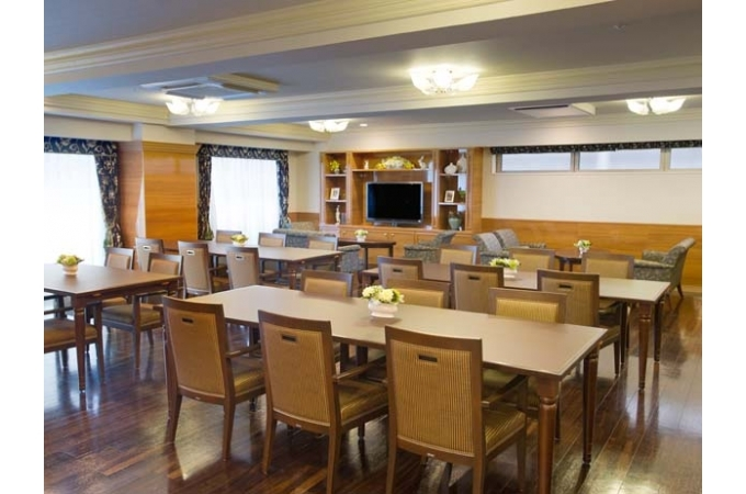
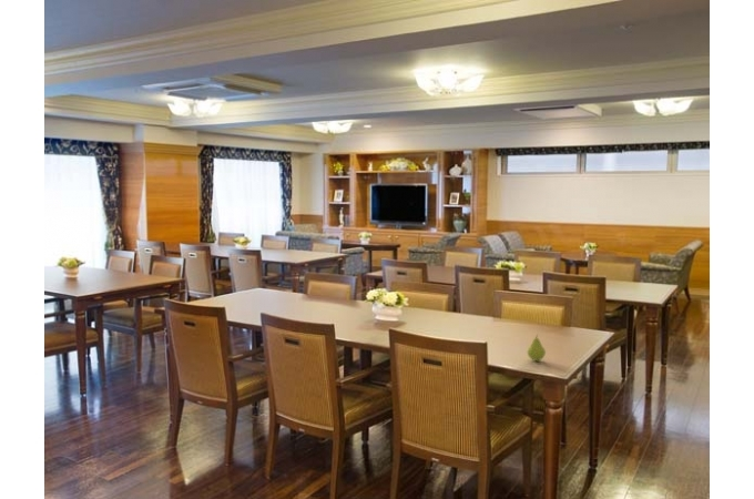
+ fruit [526,334,547,361]
